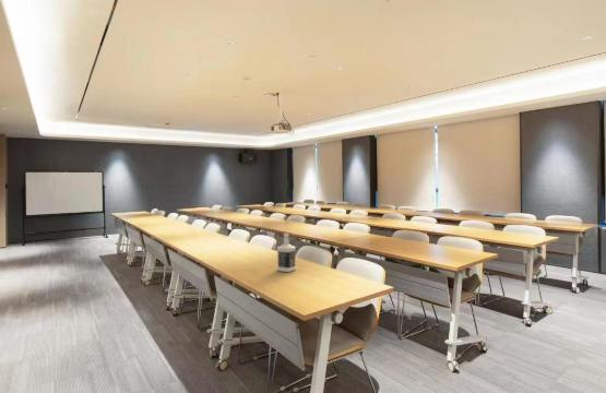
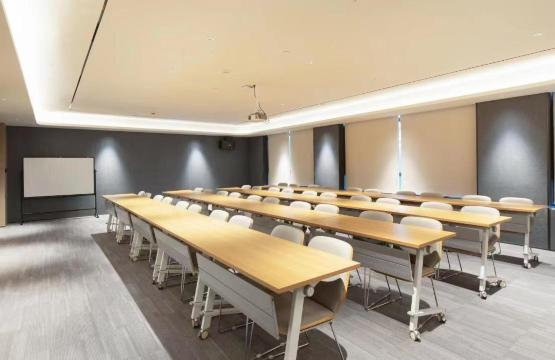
- bottle [276,233,297,273]
